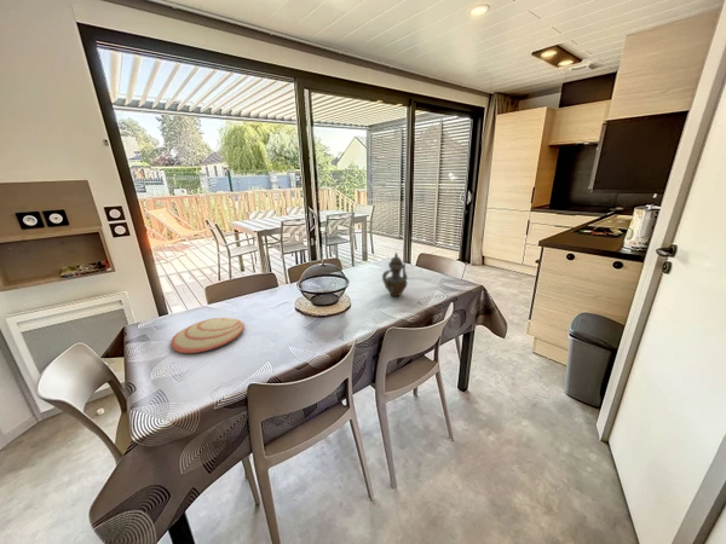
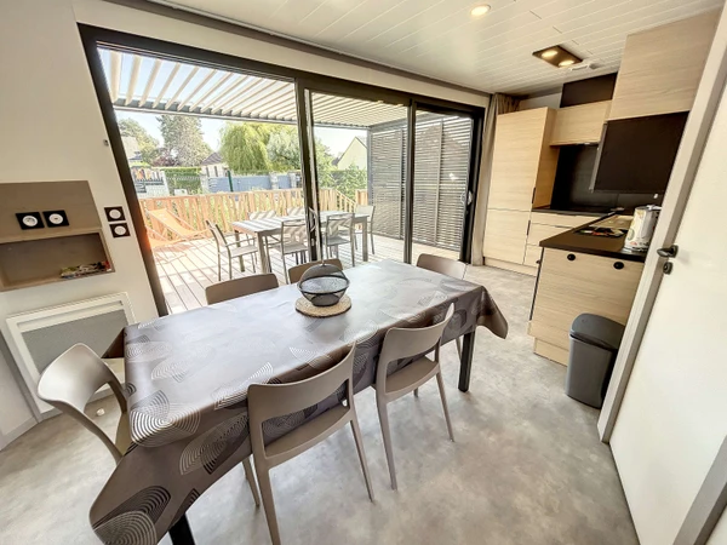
- teapot [381,250,409,297]
- plate [169,317,246,354]
